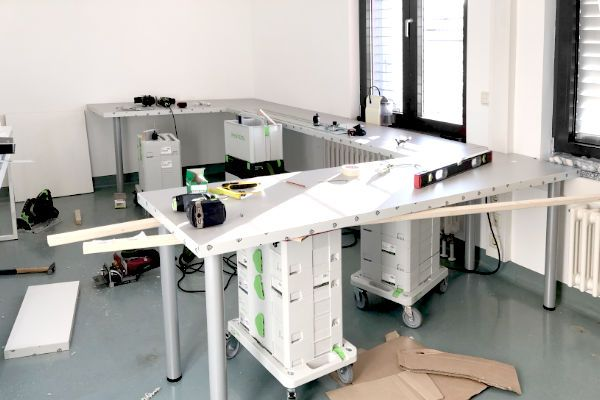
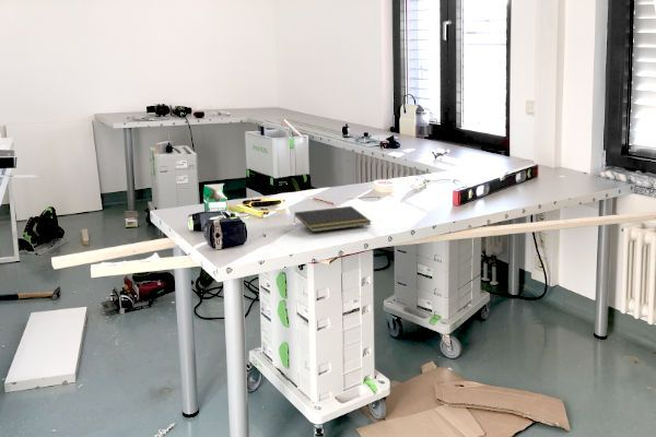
+ notepad [293,205,373,233]
